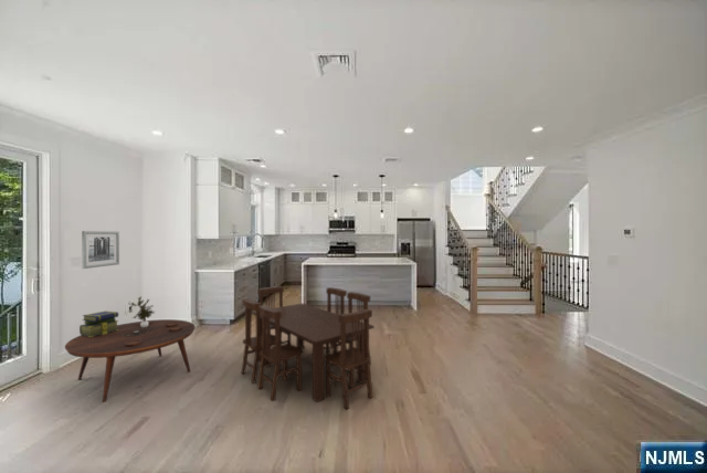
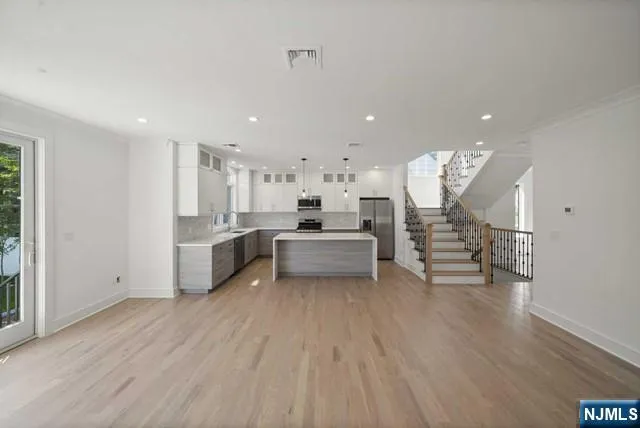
- potted plant [129,295,156,327]
- stack of books [78,309,119,337]
- wall art [81,230,120,270]
- coffee table [64,318,196,403]
- dining set [240,285,376,410]
